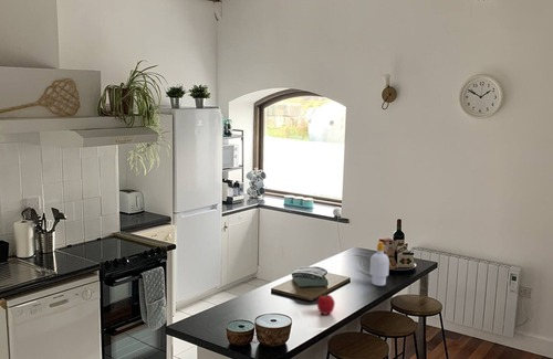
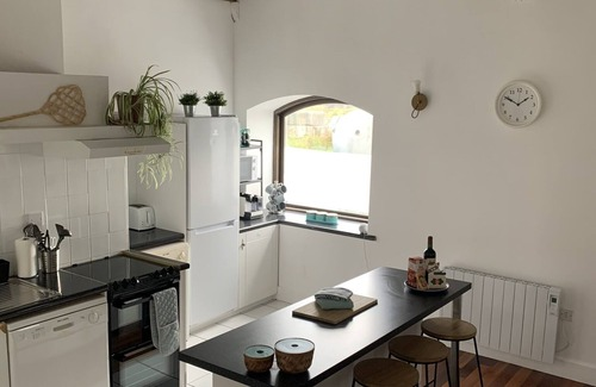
- soap bottle [369,240,390,287]
- fruit [316,293,336,316]
